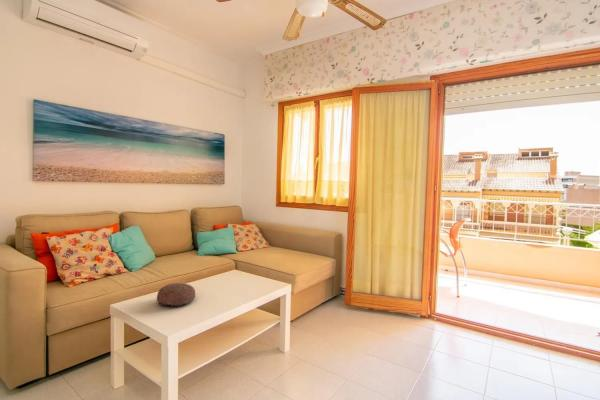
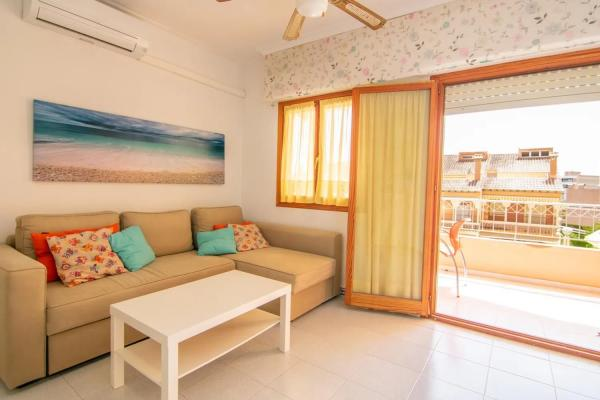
- decorative bowl [156,282,196,308]
